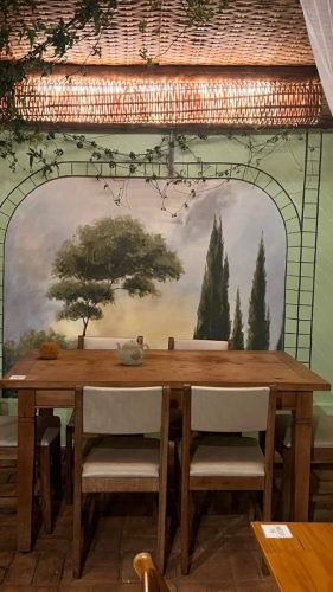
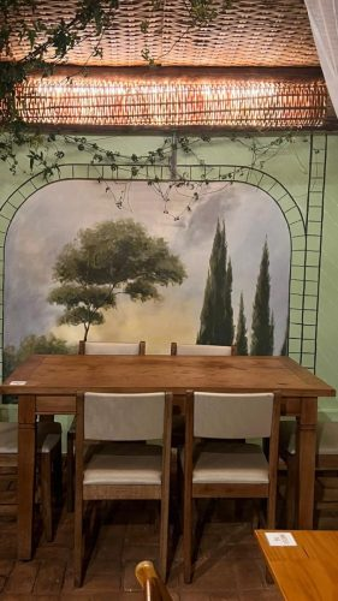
- fruit [38,336,62,360]
- teapot [115,339,151,366]
